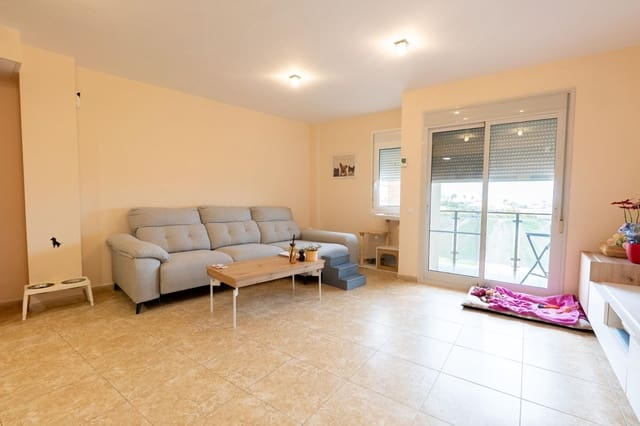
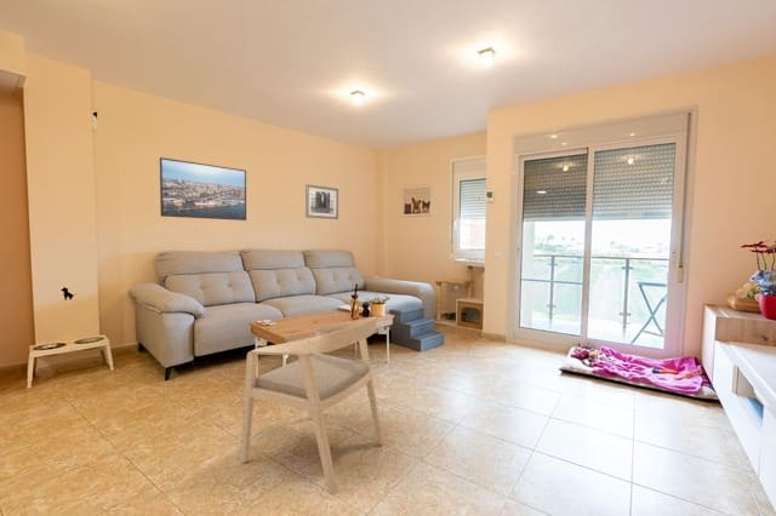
+ armchair [239,315,384,495]
+ wall art [304,183,340,220]
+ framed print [159,156,247,222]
